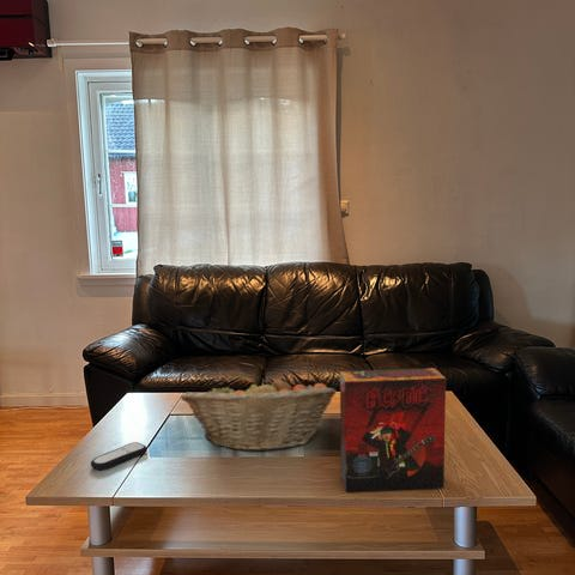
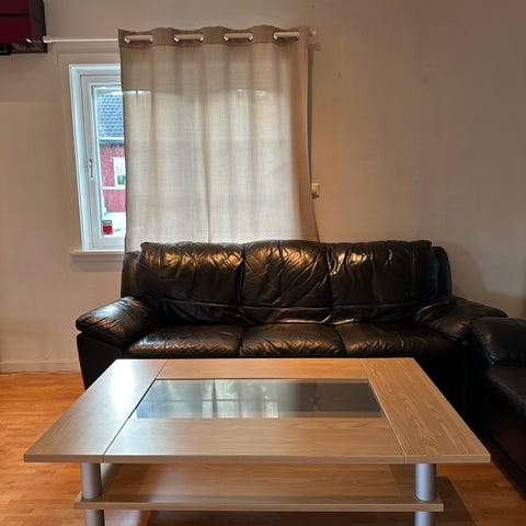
- fruit basket [180,375,338,453]
- board game [339,367,447,494]
- remote control [90,441,149,471]
